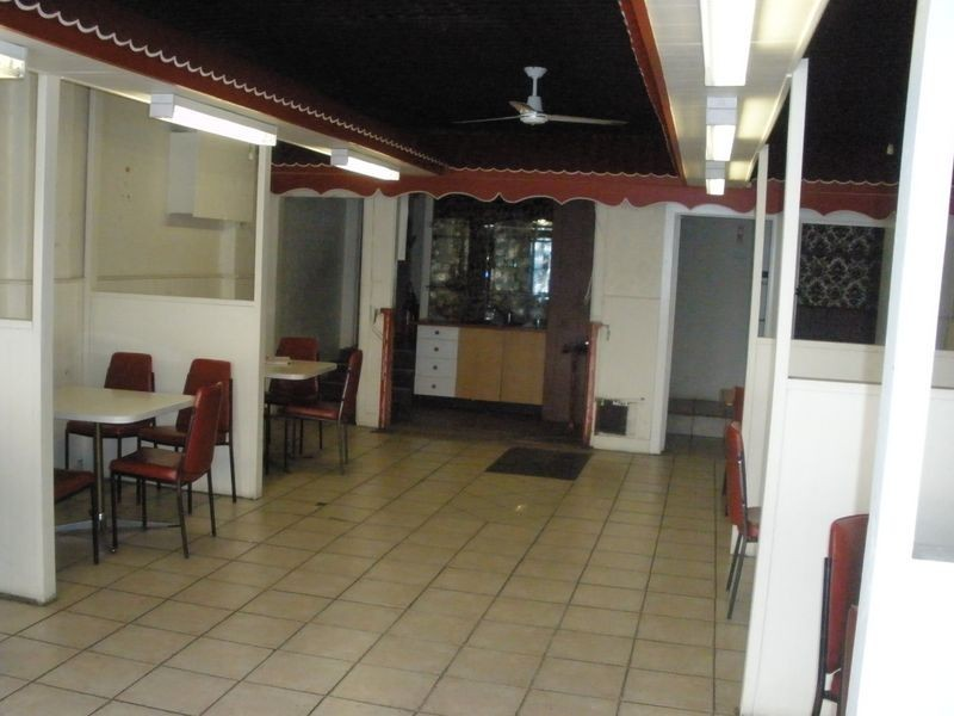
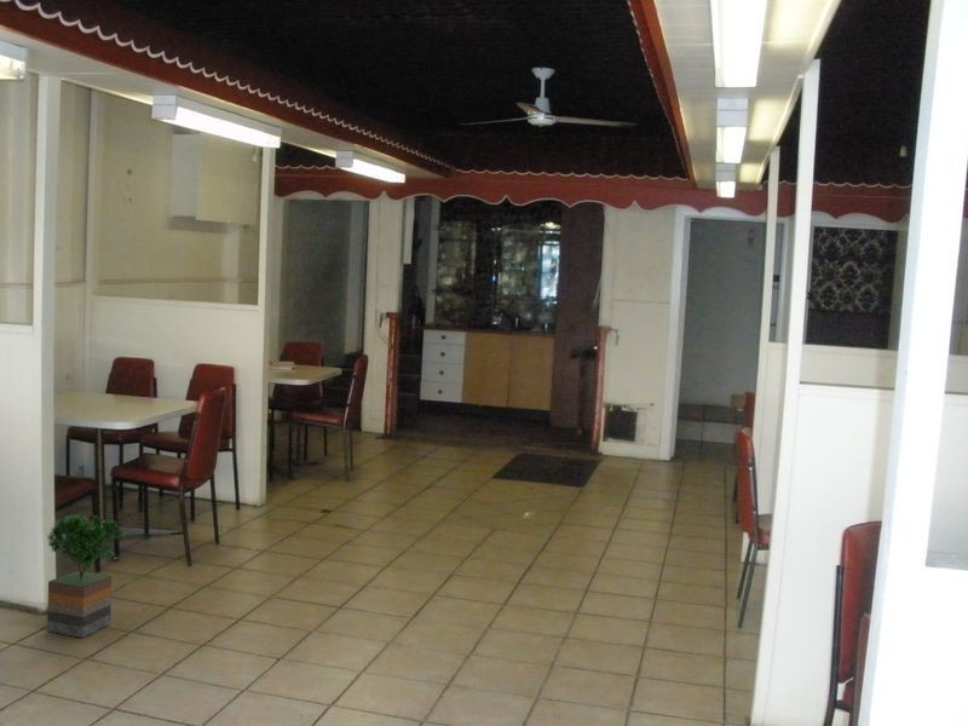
+ potted tree [46,512,127,639]
